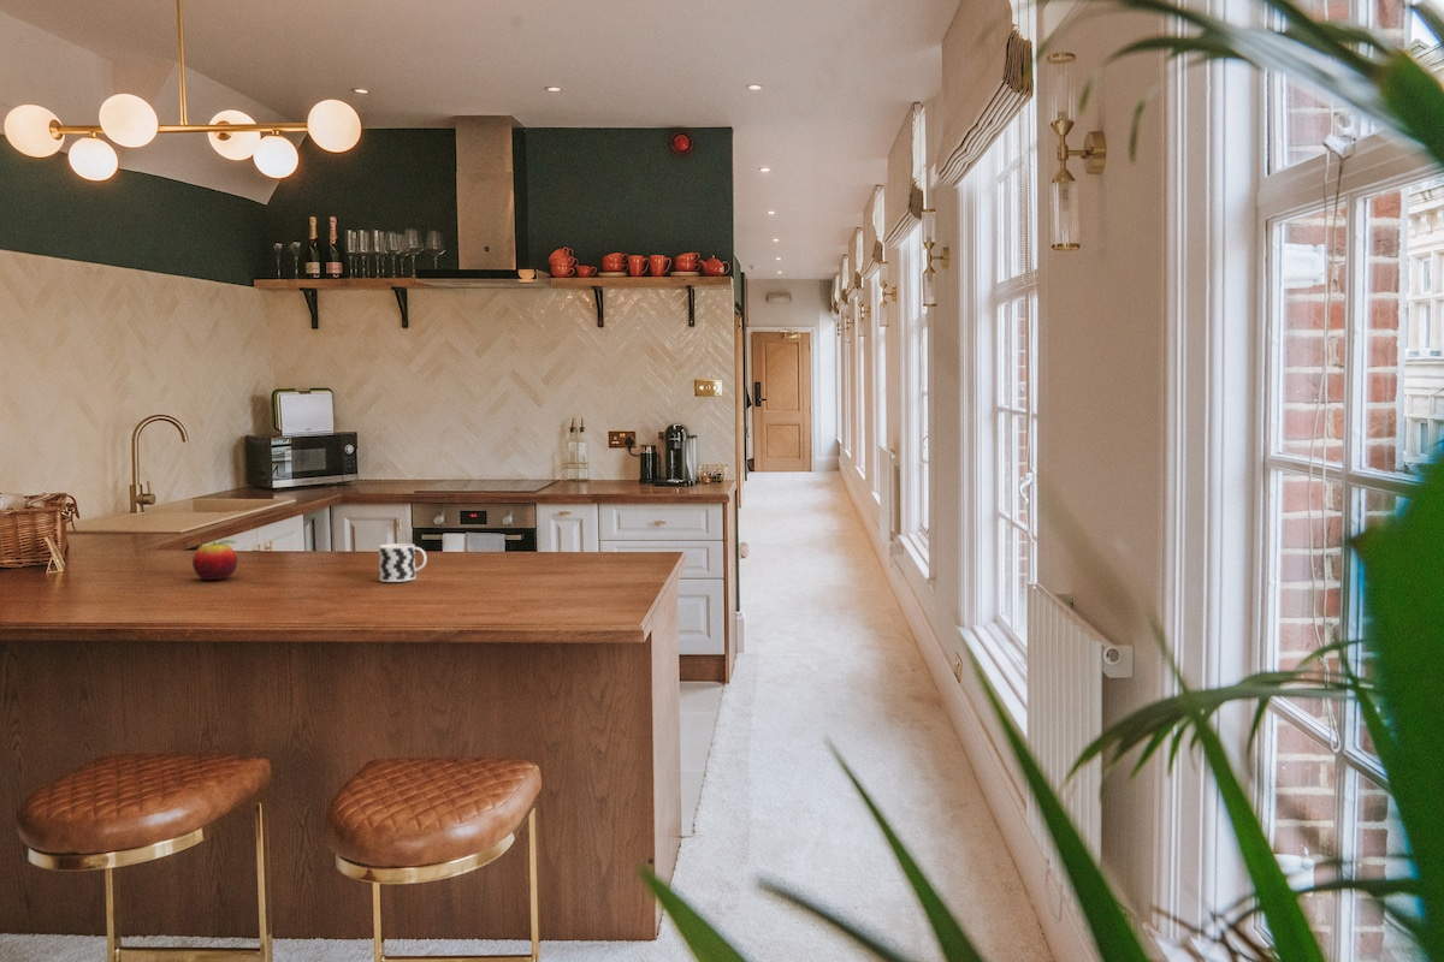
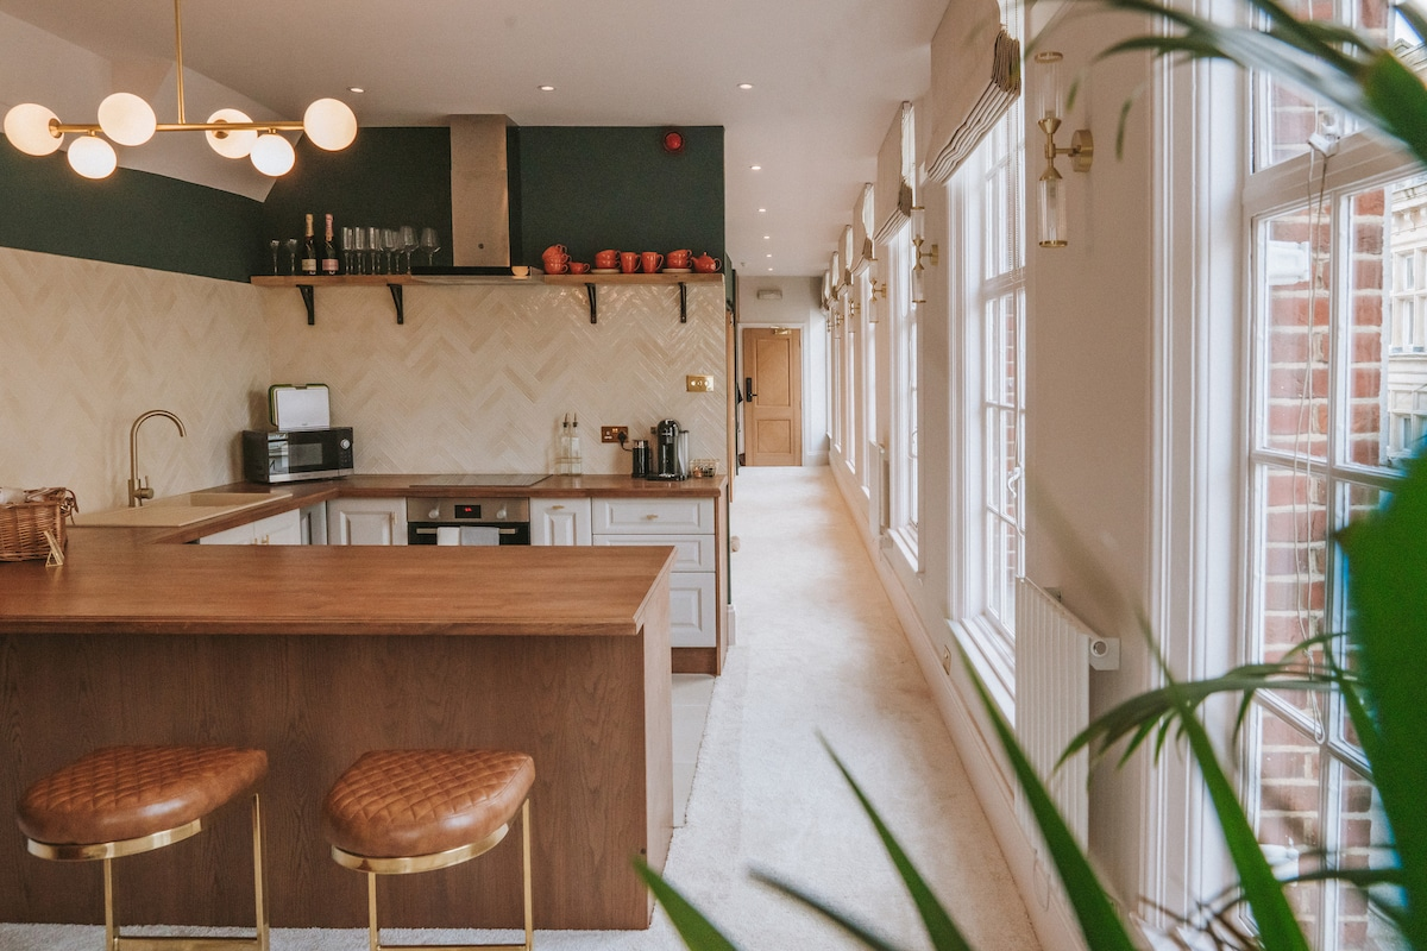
- fruit [191,539,238,581]
- cup [378,542,428,583]
